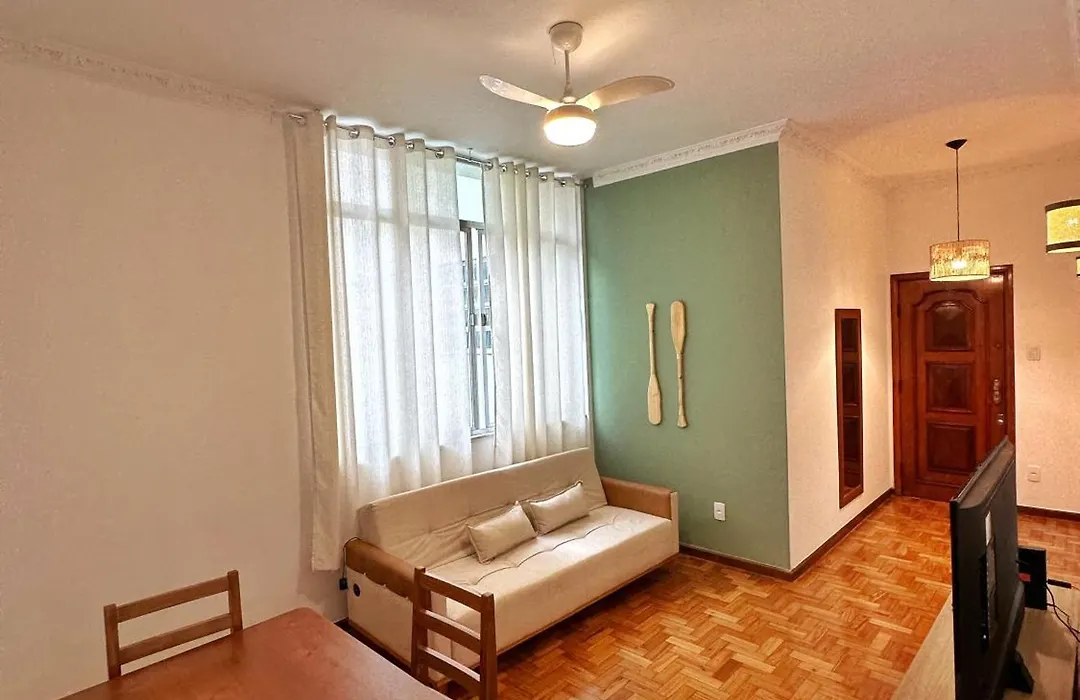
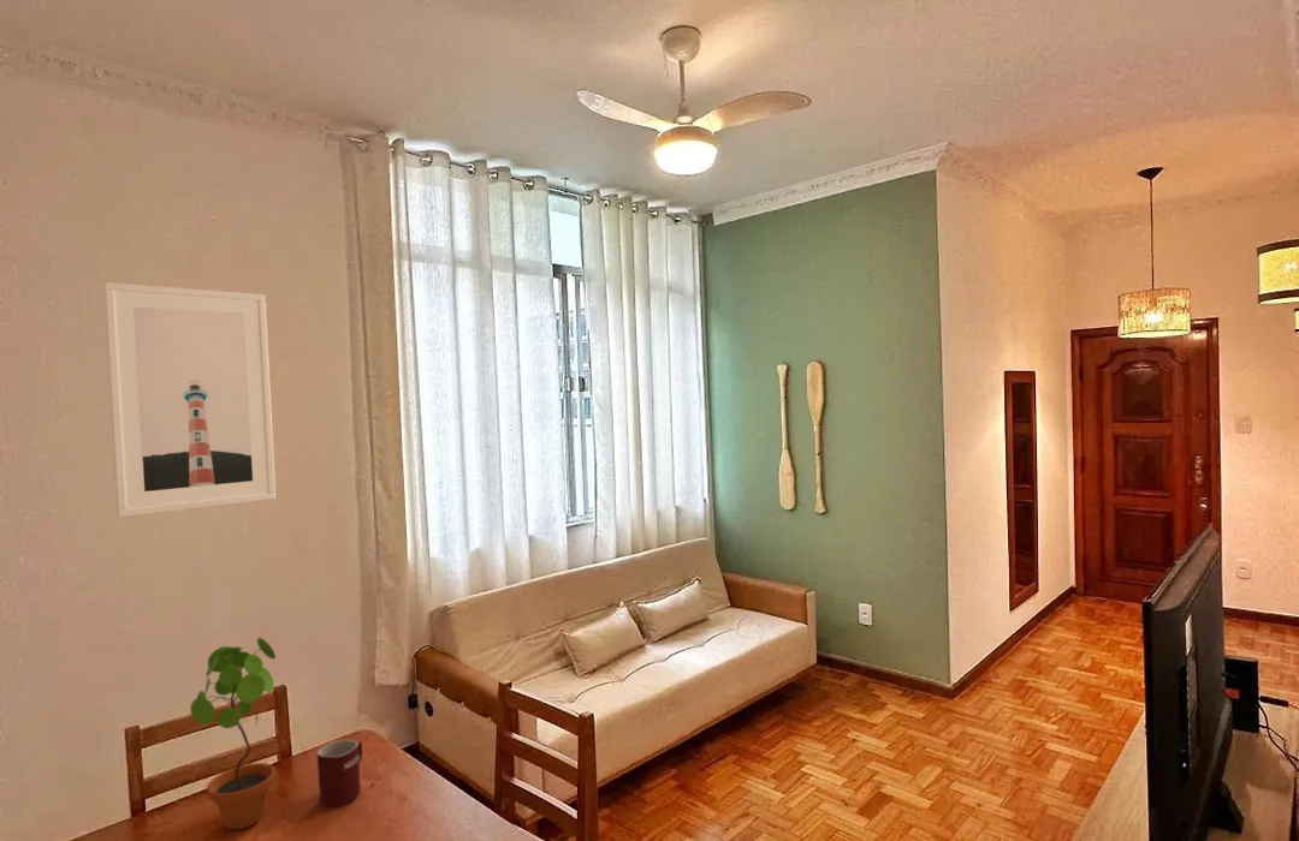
+ mug [316,739,363,807]
+ potted plant [189,637,277,830]
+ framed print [102,281,277,519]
